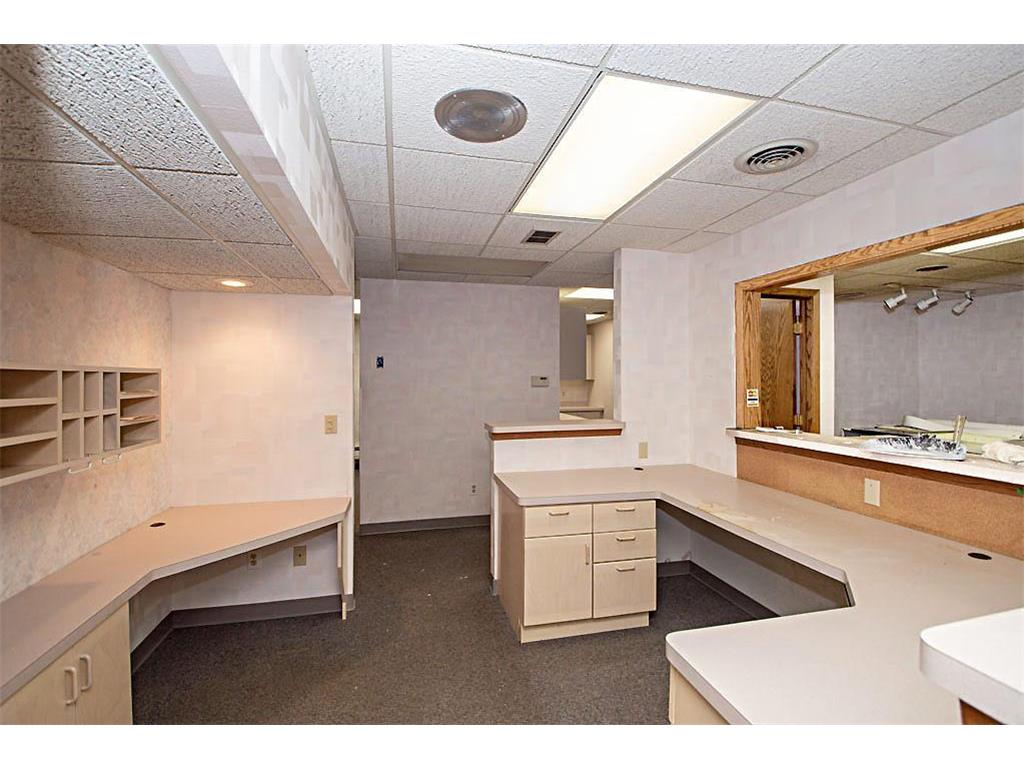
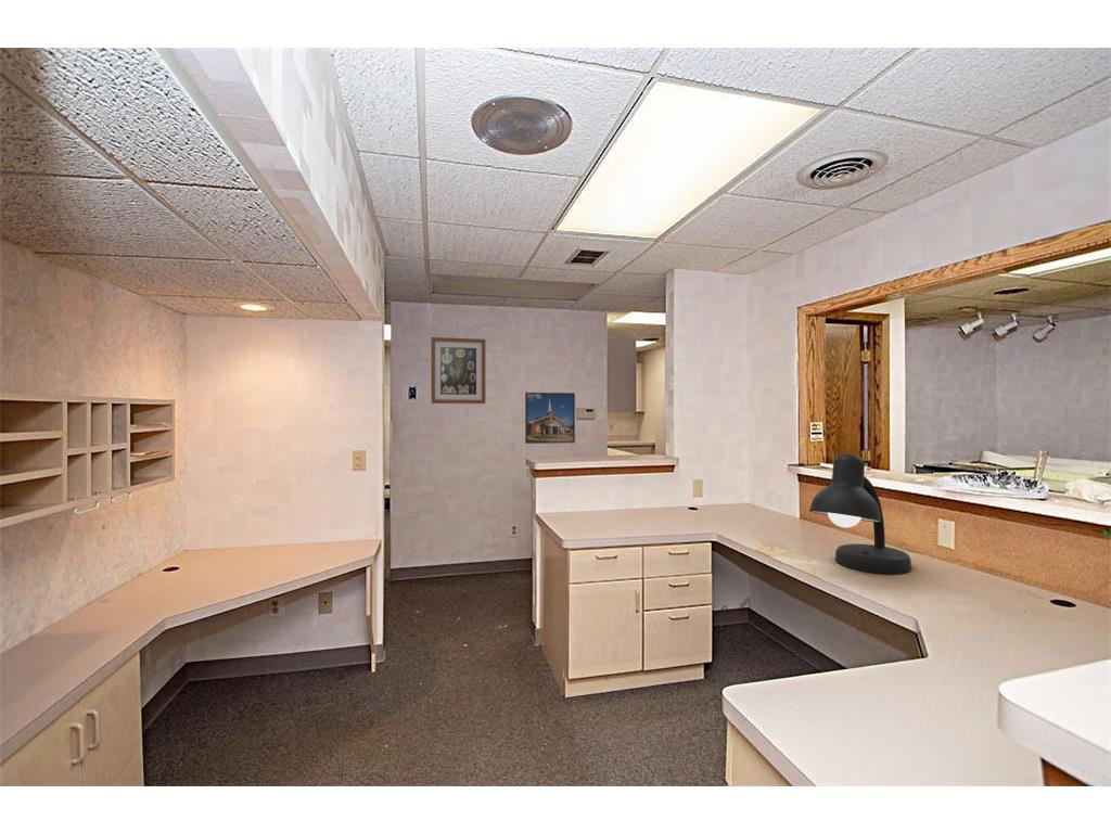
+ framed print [524,392,576,445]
+ desk lamp [808,453,912,575]
+ wall art [430,336,486,405]
